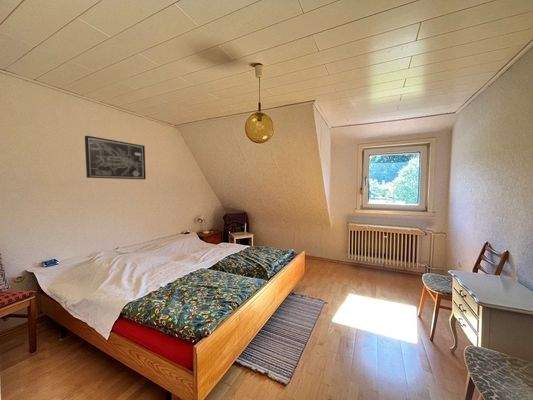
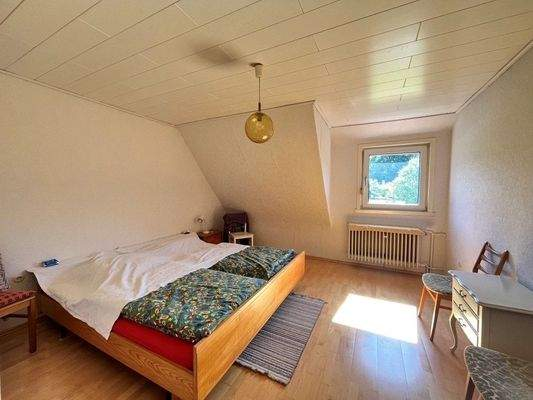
- wall art [84,135,147,180]
